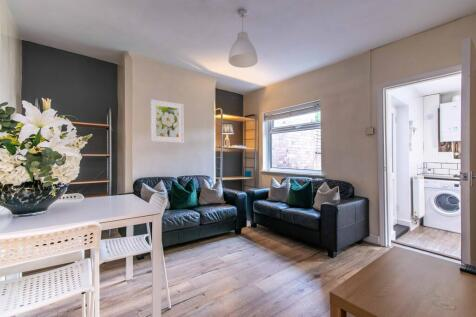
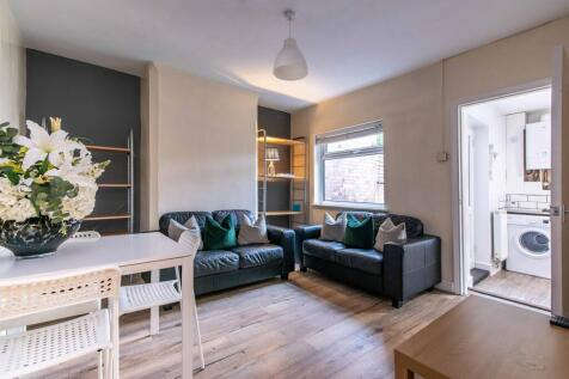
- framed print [149,98,185,144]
